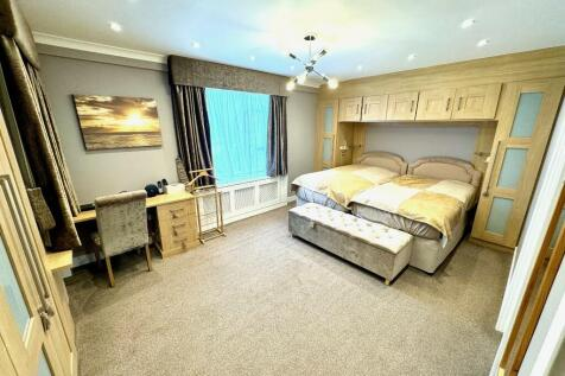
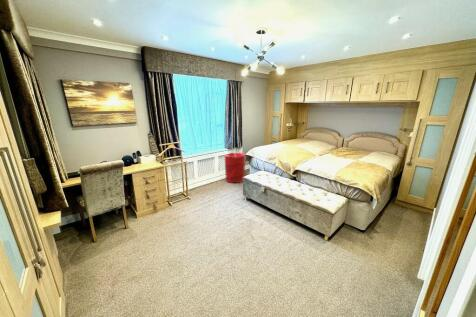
+ laundry hamper [224,151,246,184]
